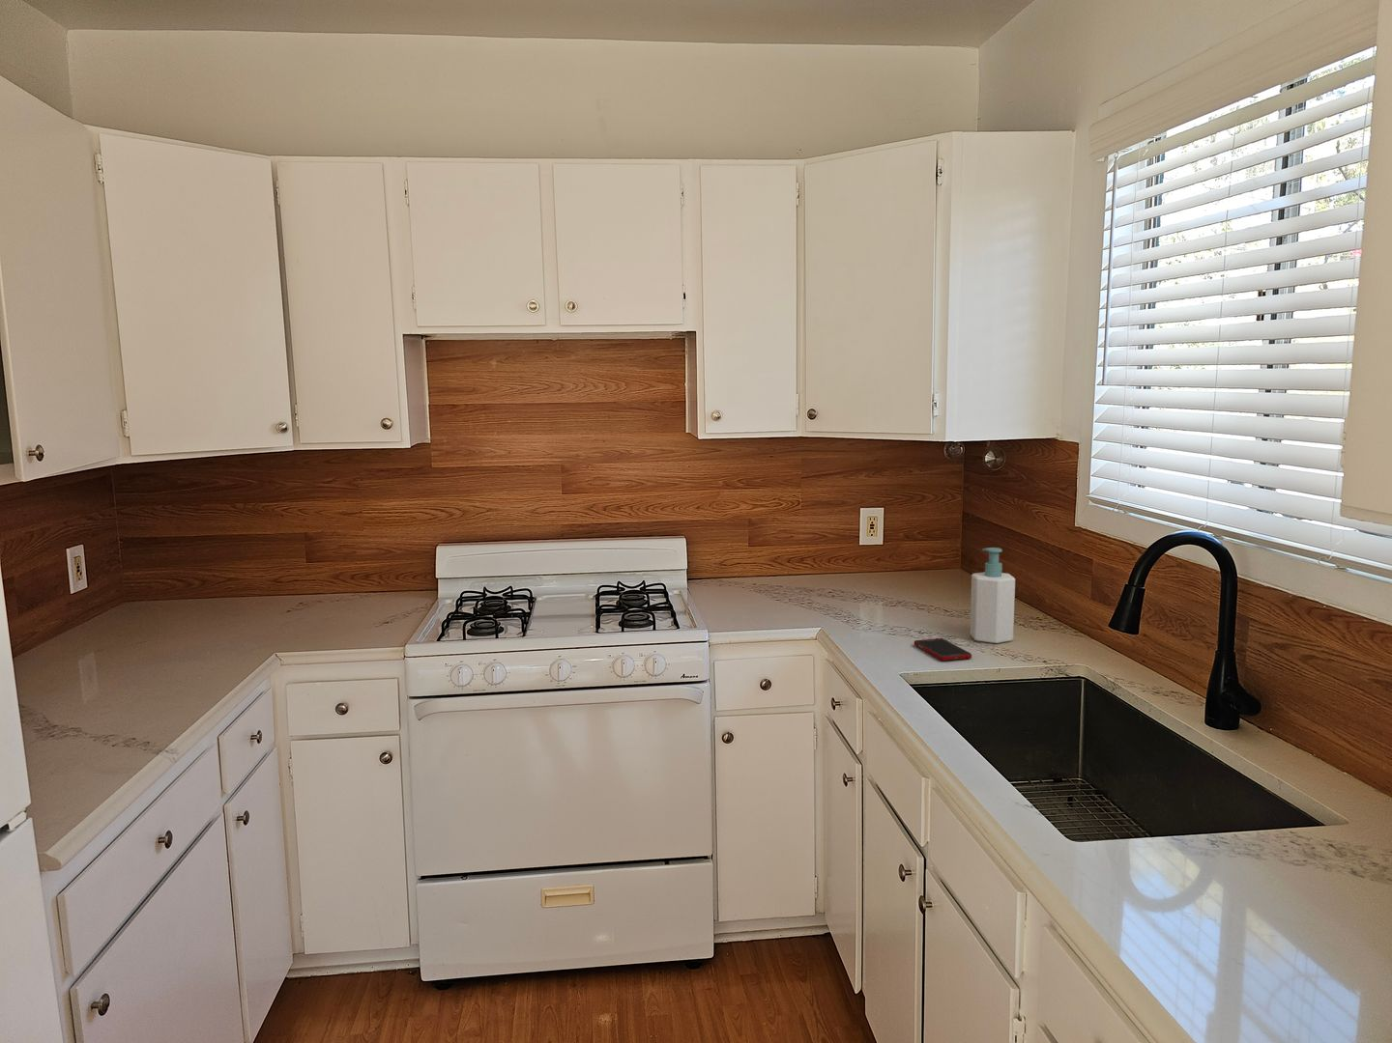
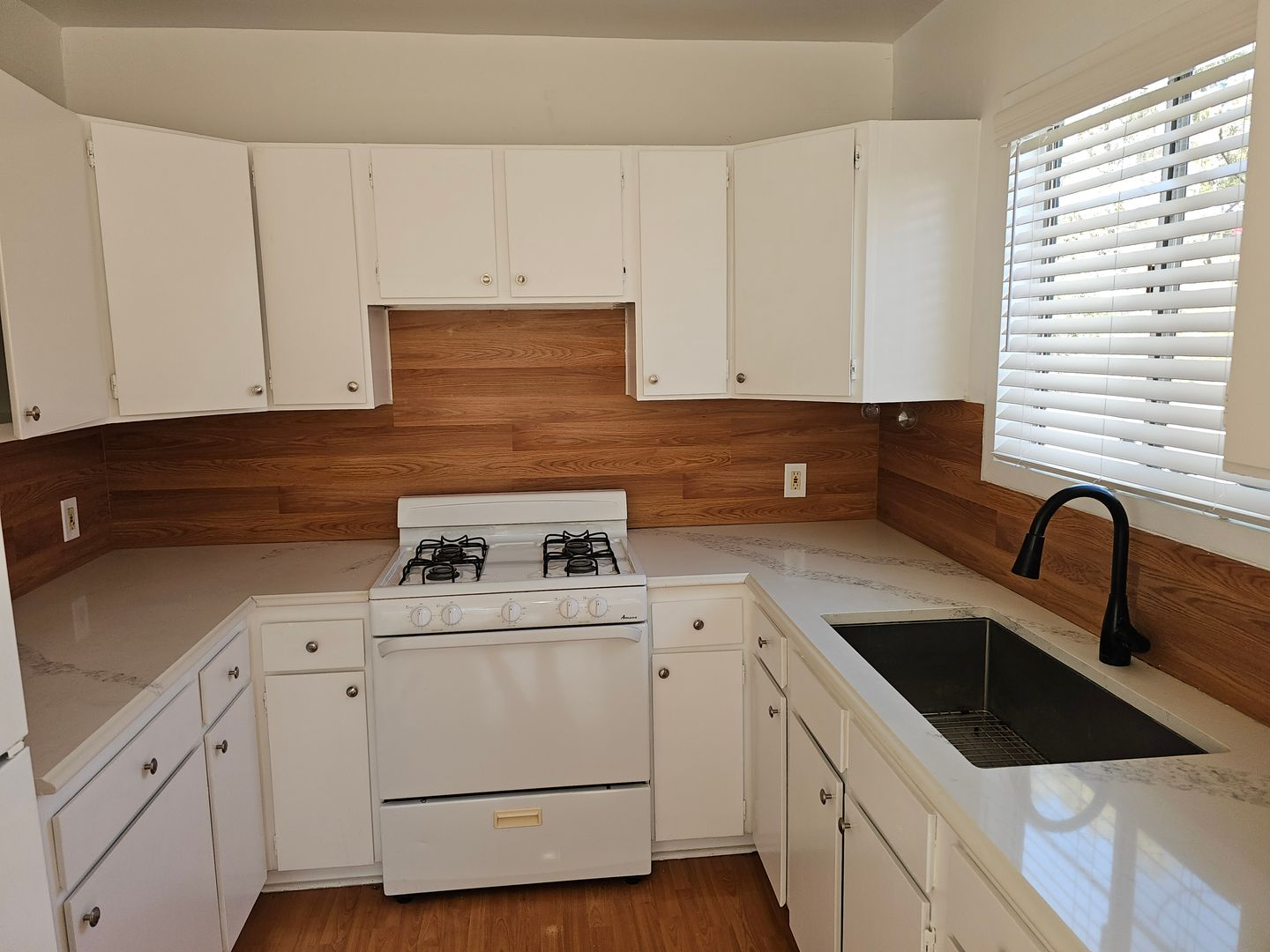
- soap bottle [970,547,1016,644]
- cell phone [913,638,972,662]
